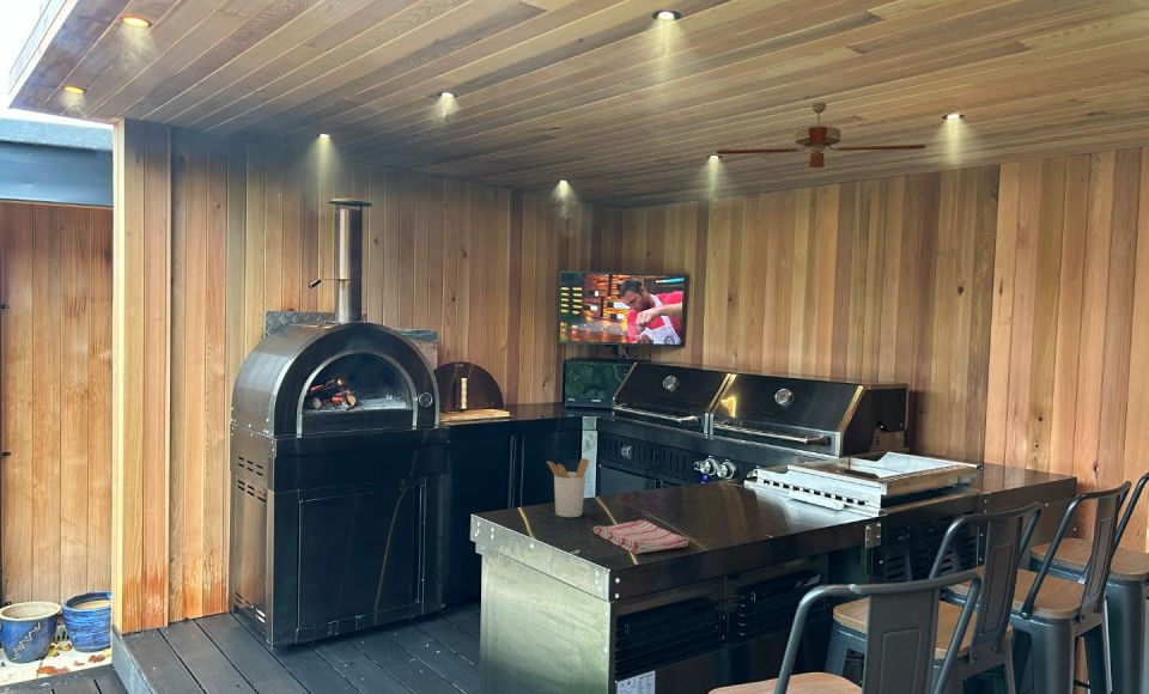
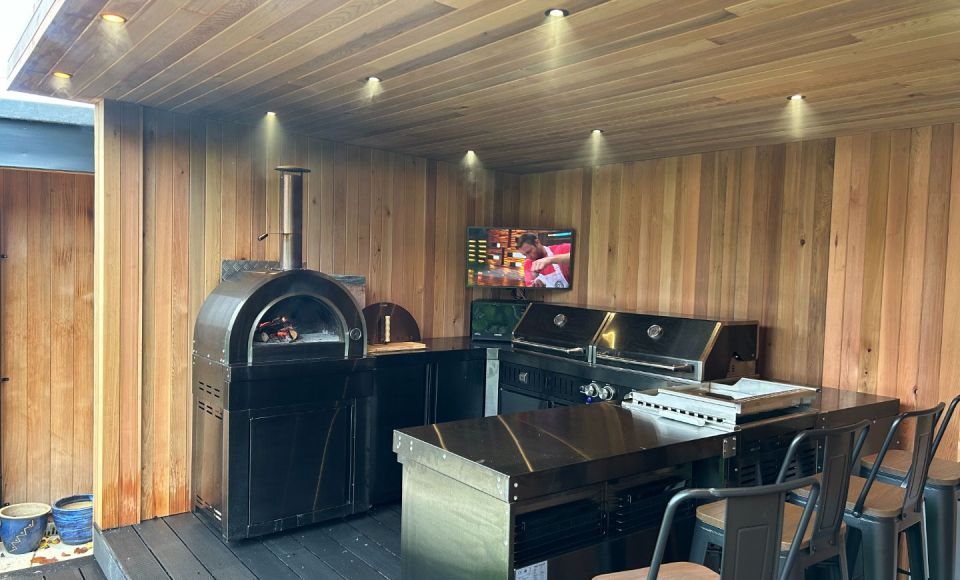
- dish towel [592,519,689,555]
- utensil holder [546,457,590,518]
- ceiling fan [715,102,926,194]
